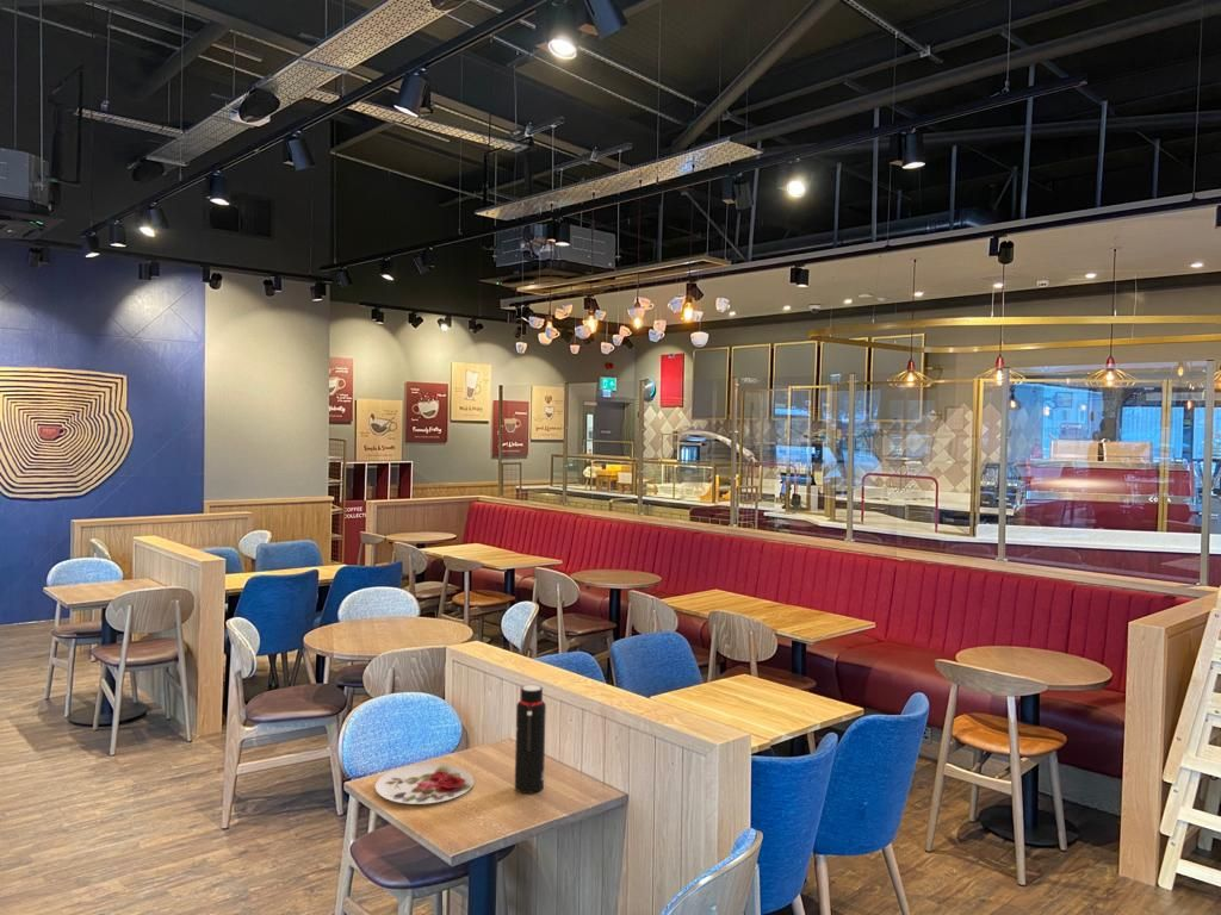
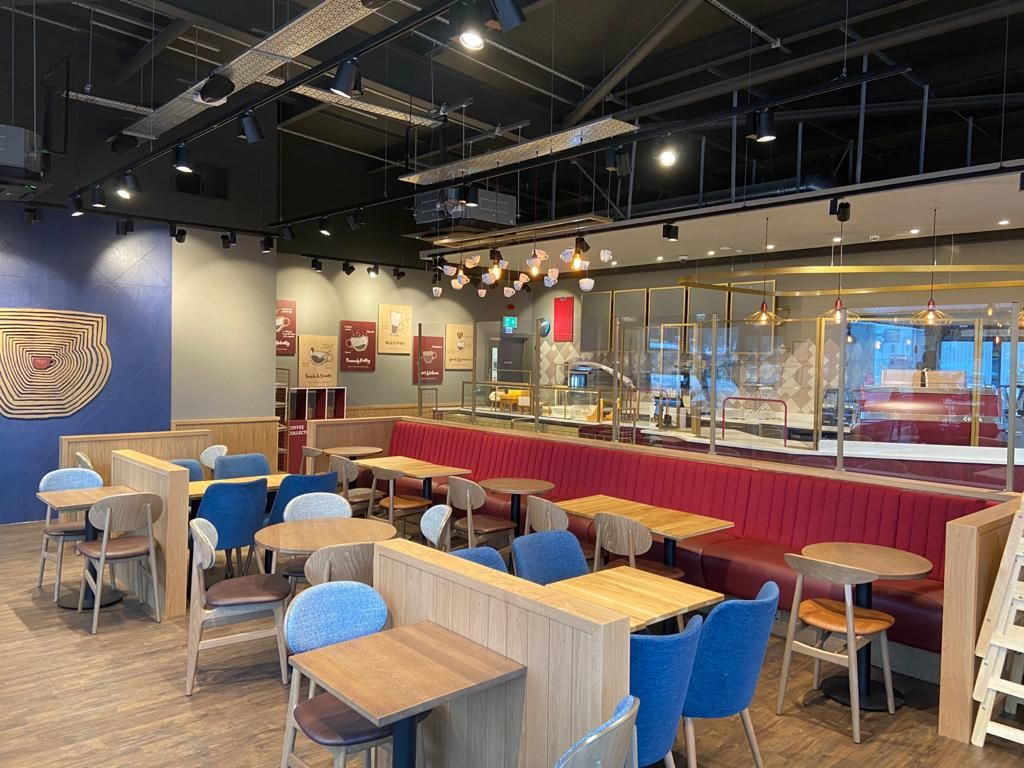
- plate [374,762,475,805]
- water bottle [514,684,547,795]
